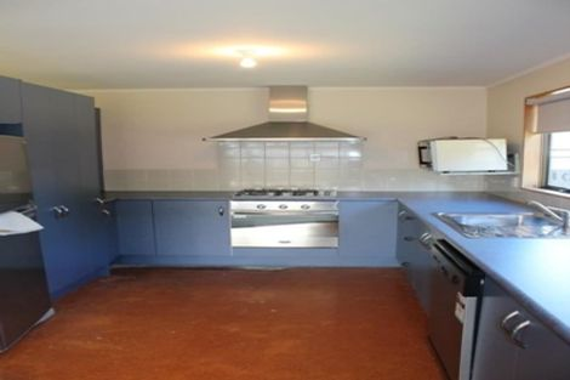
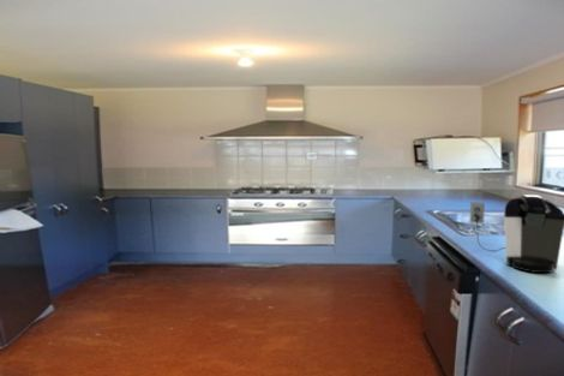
+ coffee maker [468,193,564,274]
